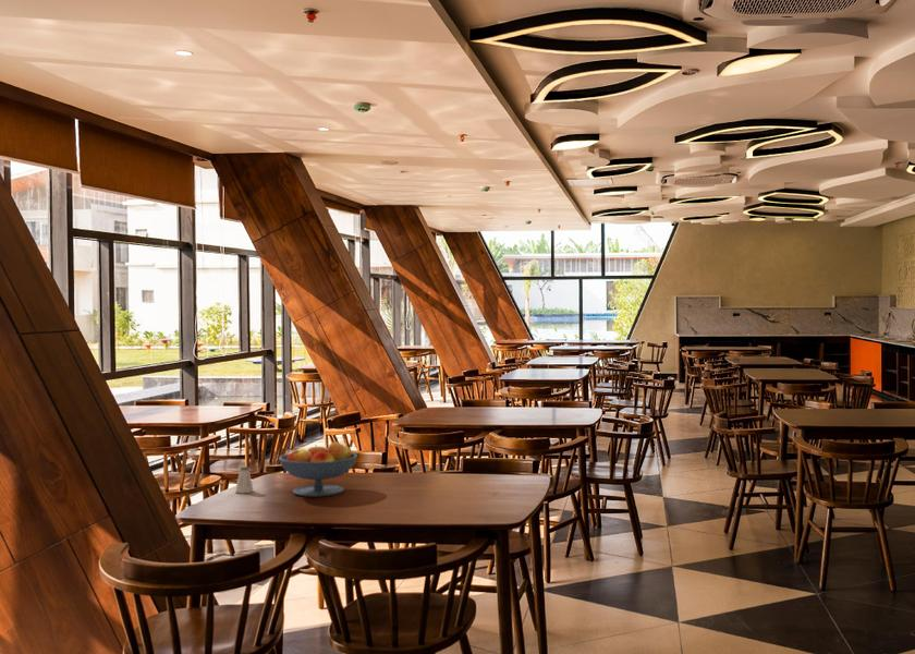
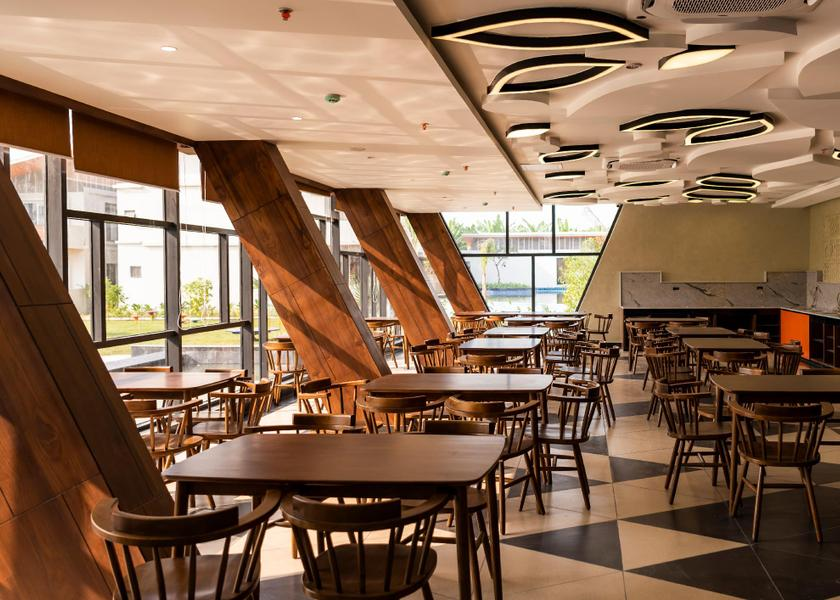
- saltshaker [234,465,255,494]
- fruit bowl [278,440,358,498]
